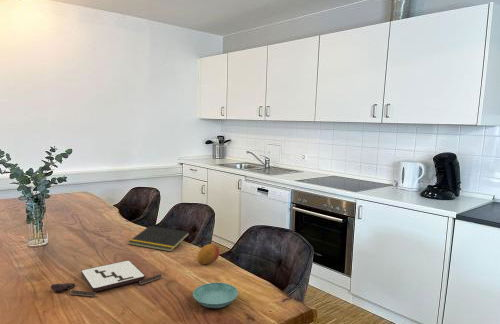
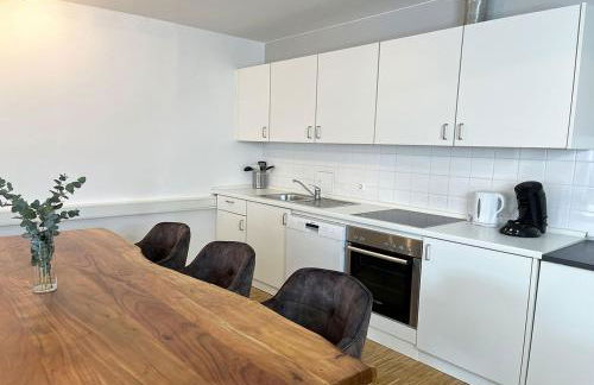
- notepad [127,225,190,253]
- board game [50,259,163,298]
- saucer [192,282,239,309]
- fruit [196,243,220,265]
